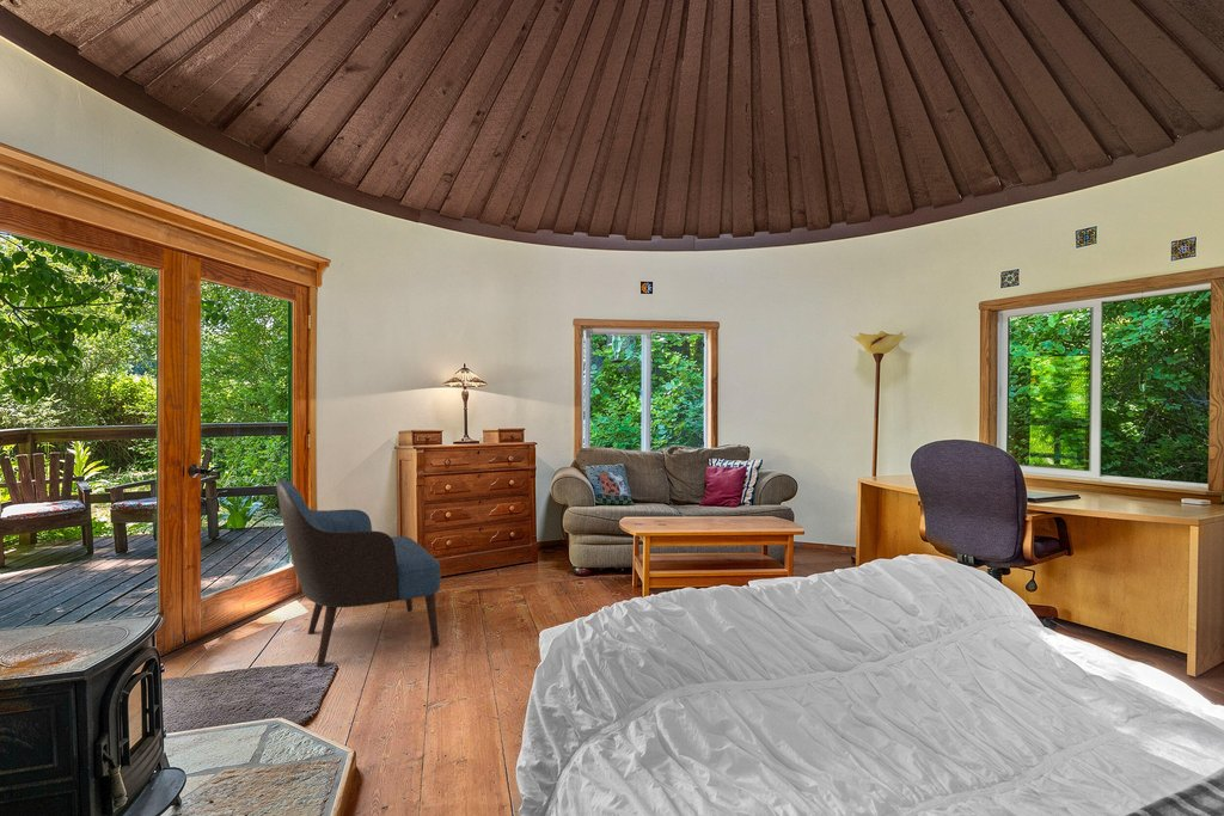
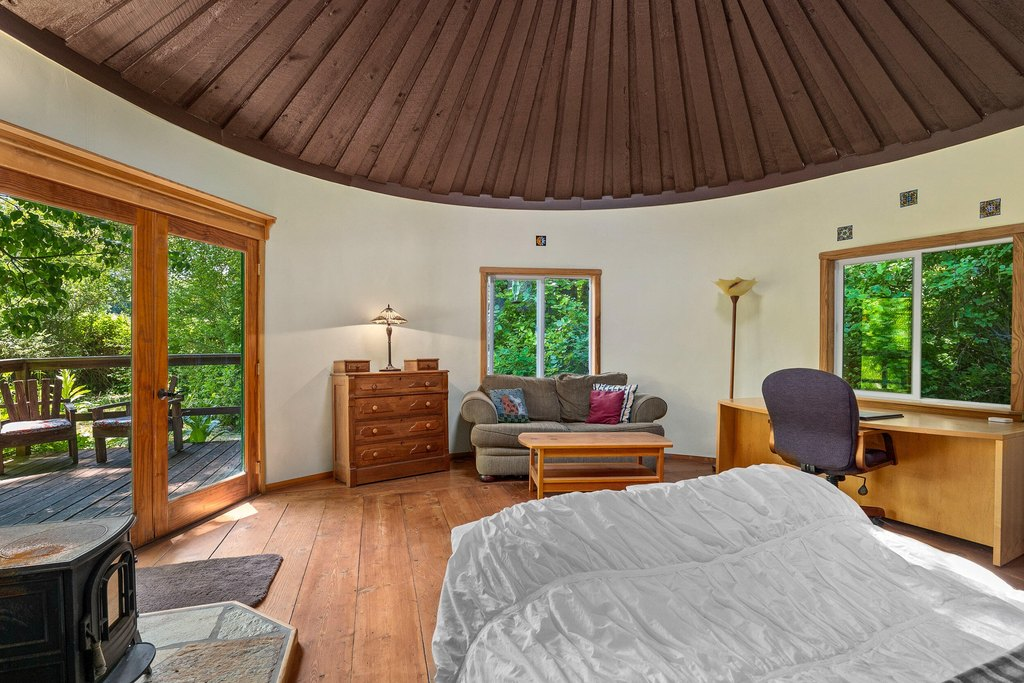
- armchair [275,478,442,669]
